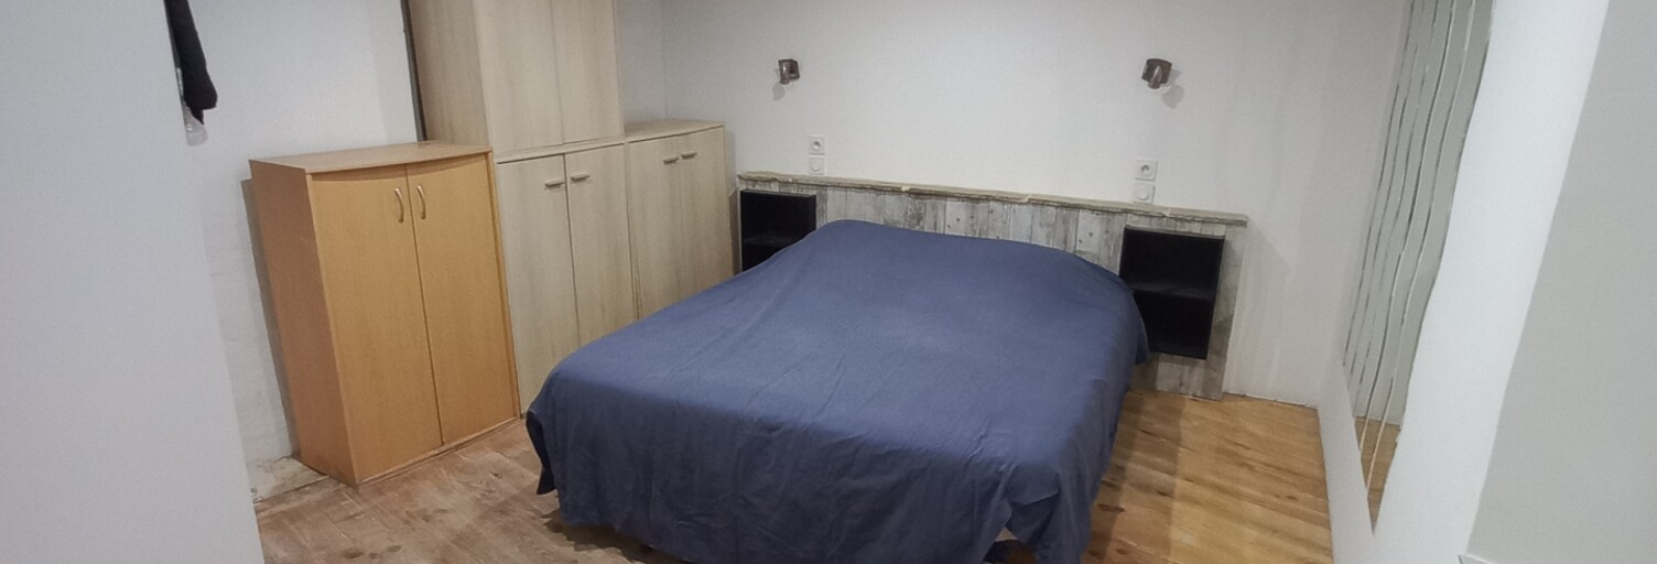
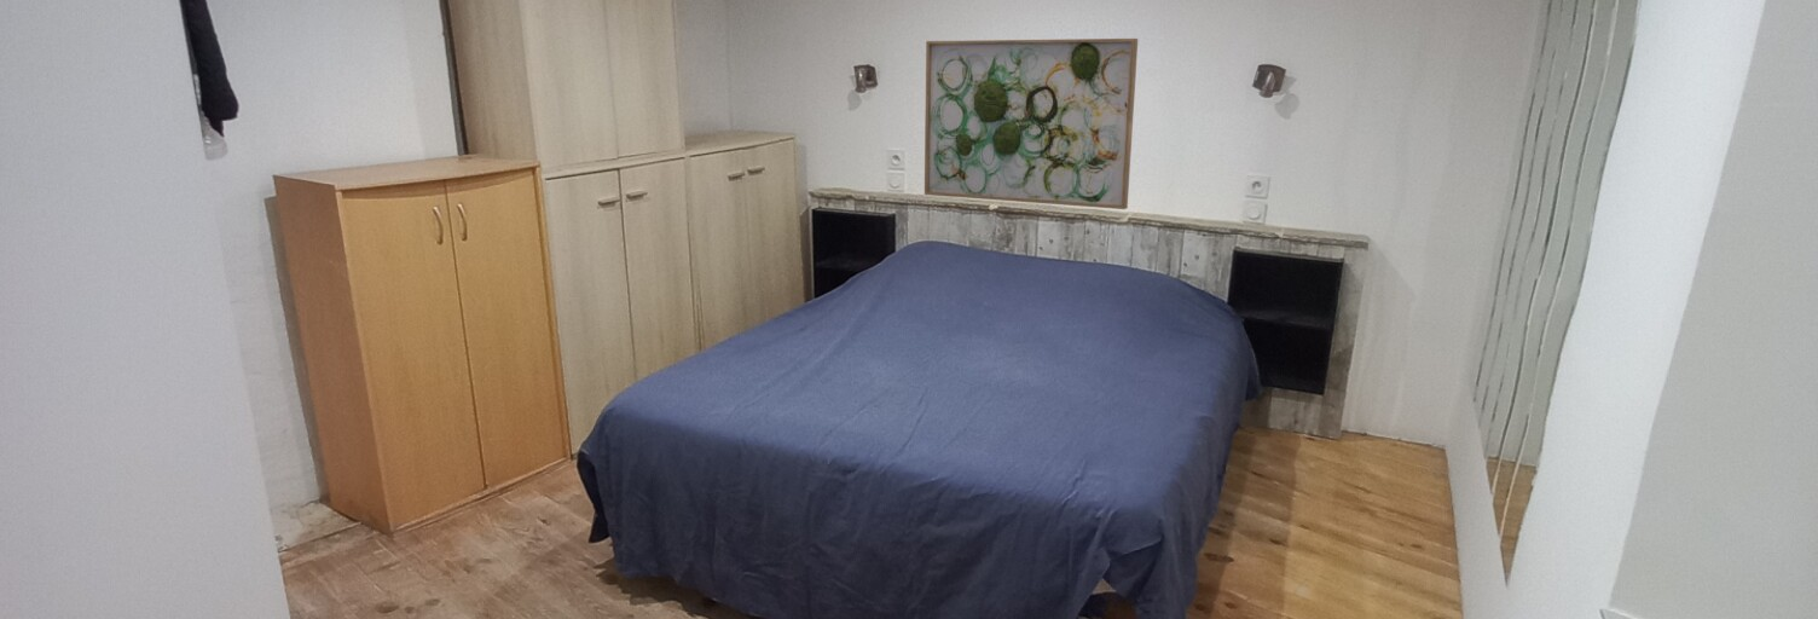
+ wall art [924,37,1139,210]
